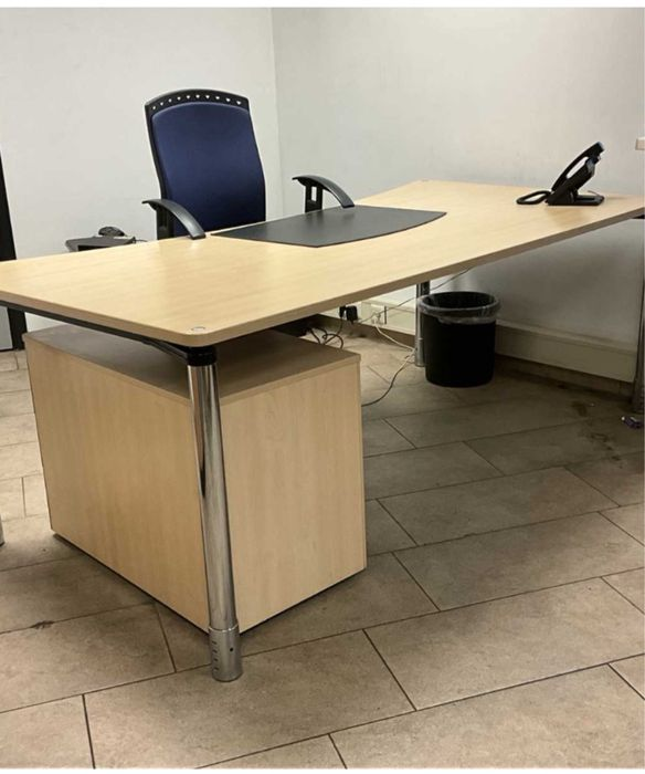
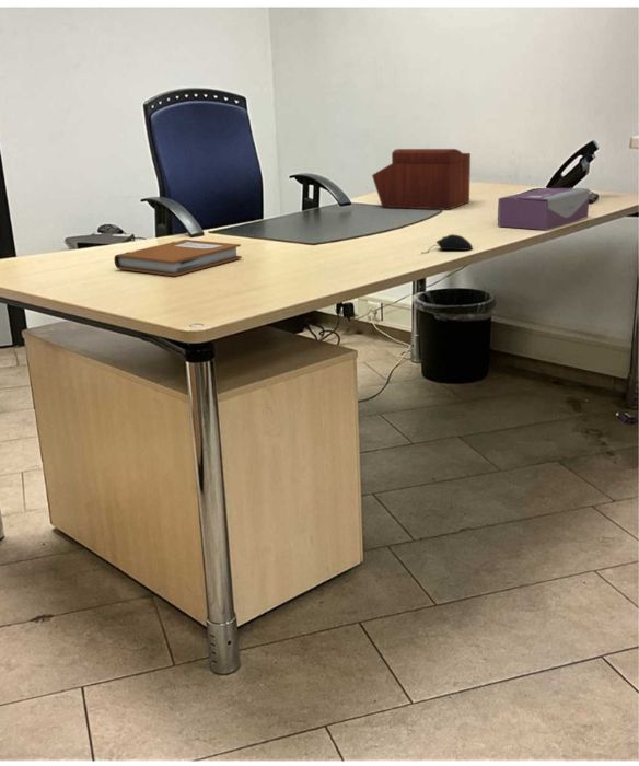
+ sewing box [371,148,472,211]
+ tissue box [497,187,591,231]
+ computer mouse [422,233,474,254]
+ notebook [113,239,242,277]
